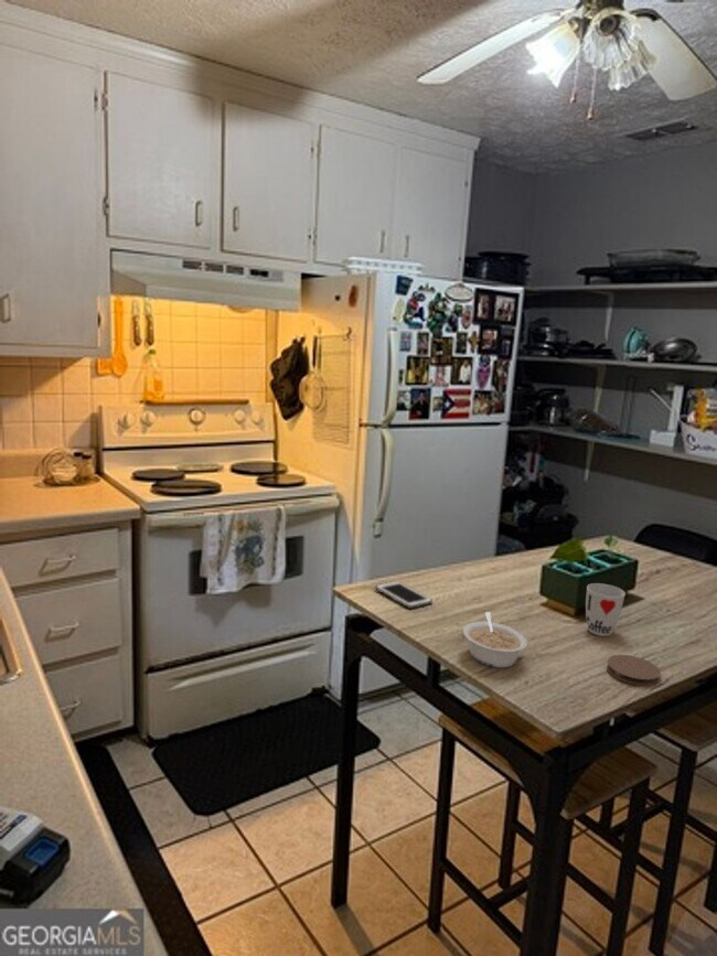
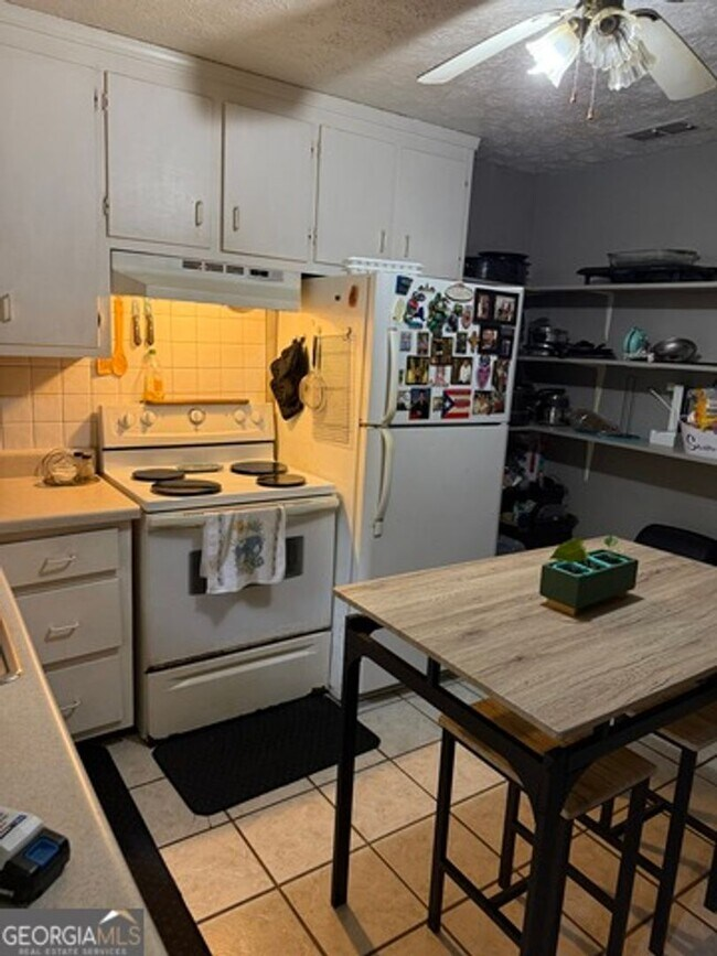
- cup [585,582,627,637]
- legume [462,611,528,669]
- cell phone [374,580,434,610]
- coaster [606,654,662,687]
